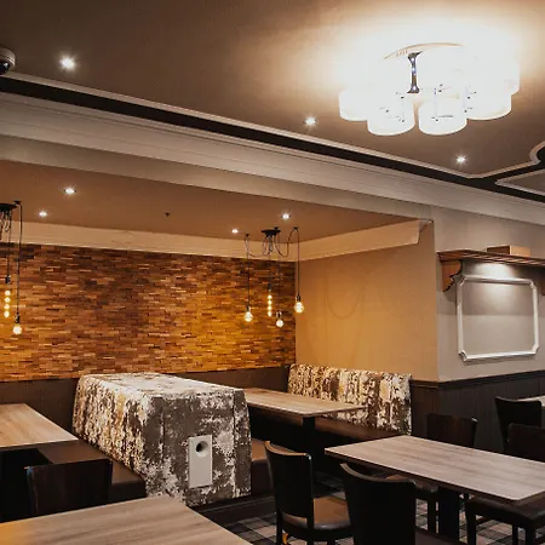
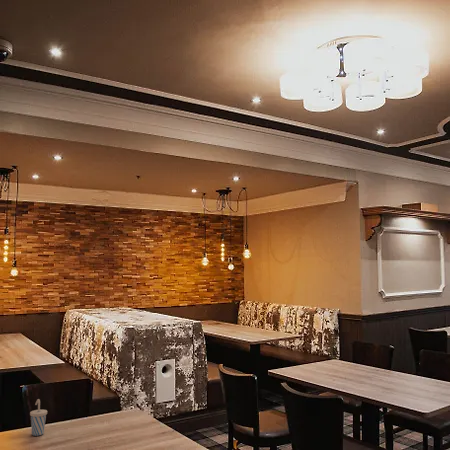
+ cup [29,398,48,437]
